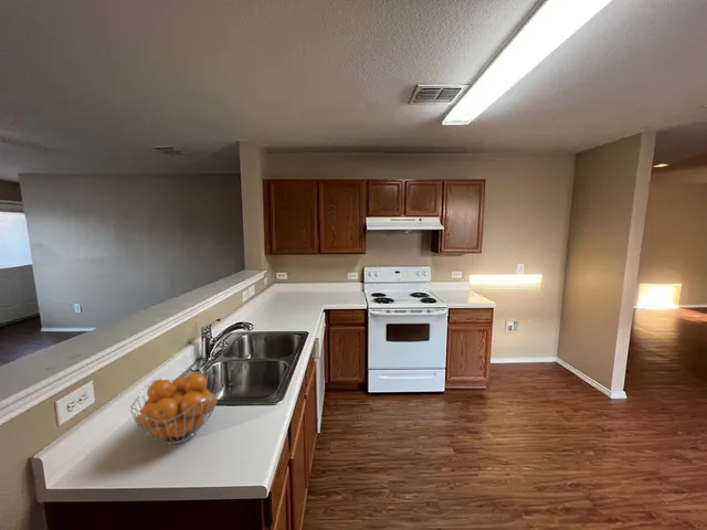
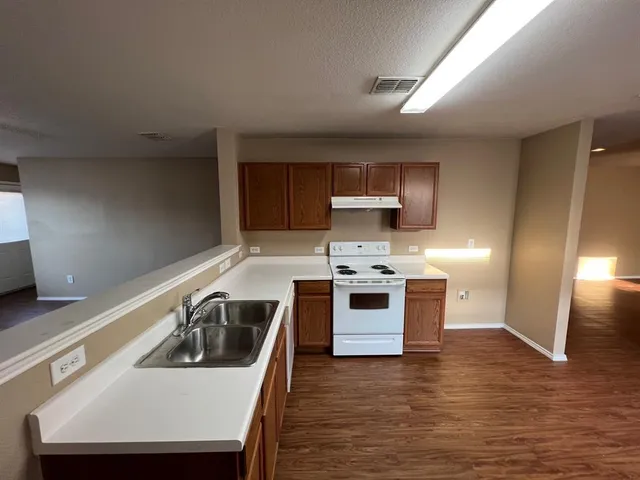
- fruit basket [128,371,221,446]
